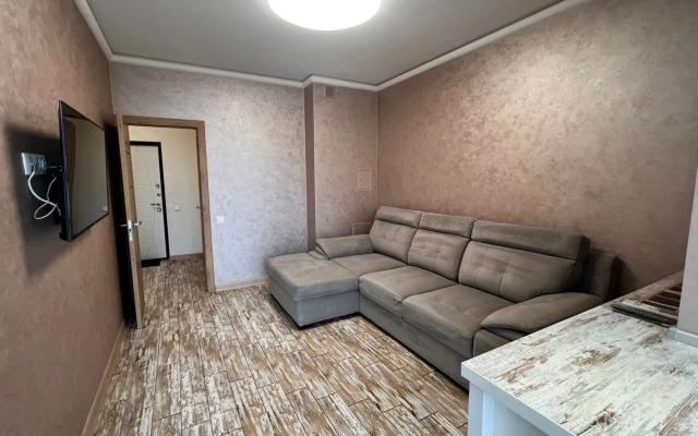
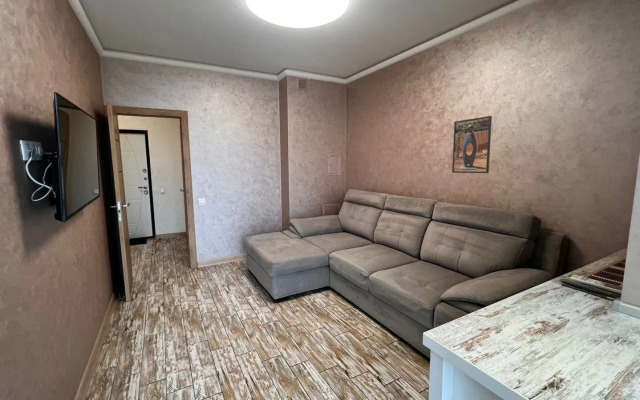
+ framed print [451,115,493,174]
